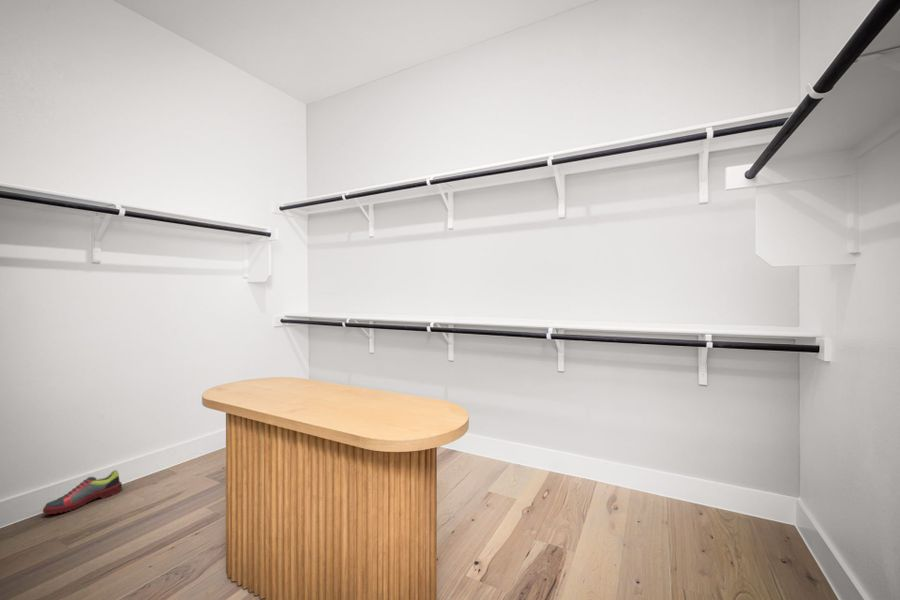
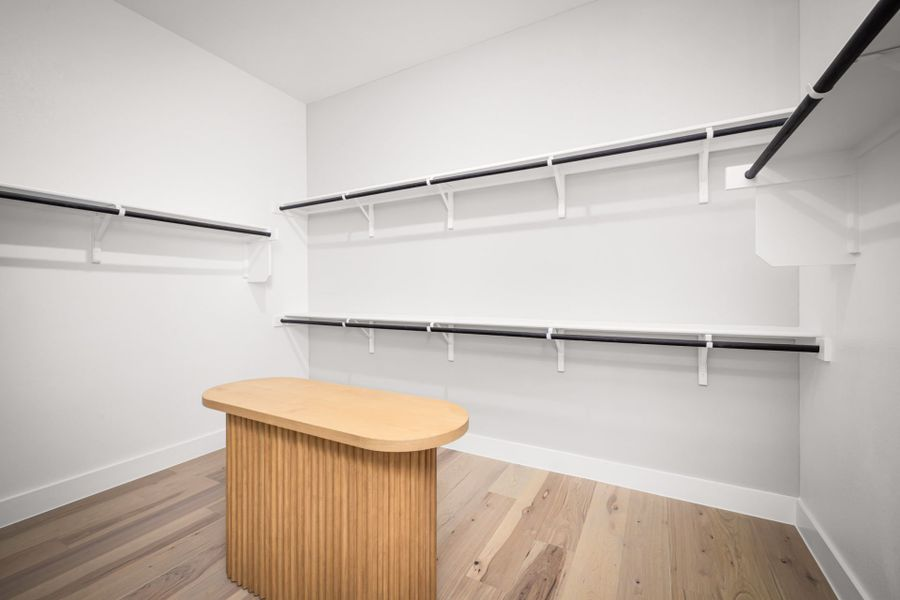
- shoe [42,469,123,515]
